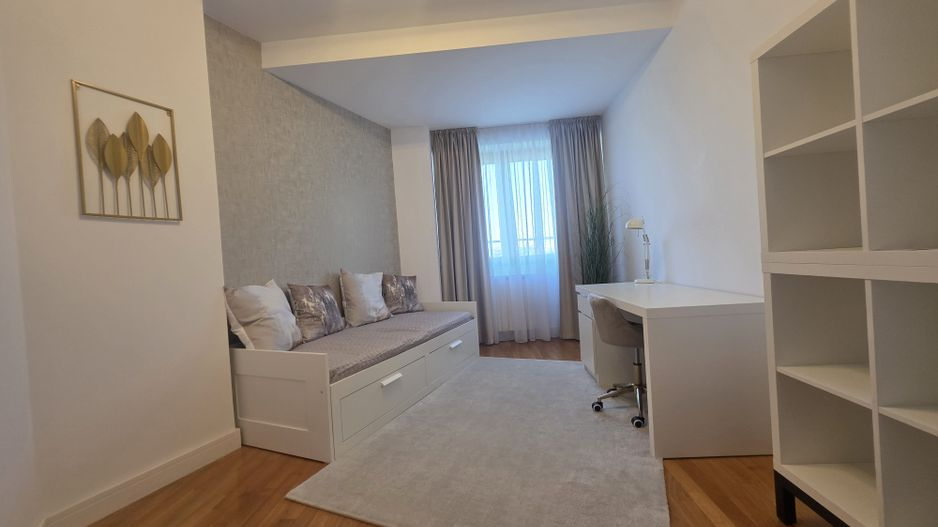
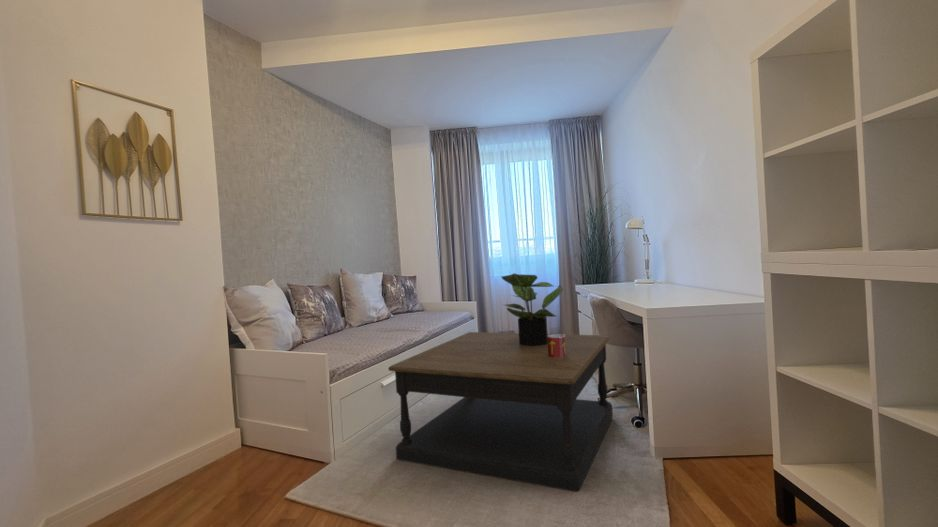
+ mug [547,333,566,358]
+ potted plant [501,272,563,346]
+ coffee table [387,331,614,493]
